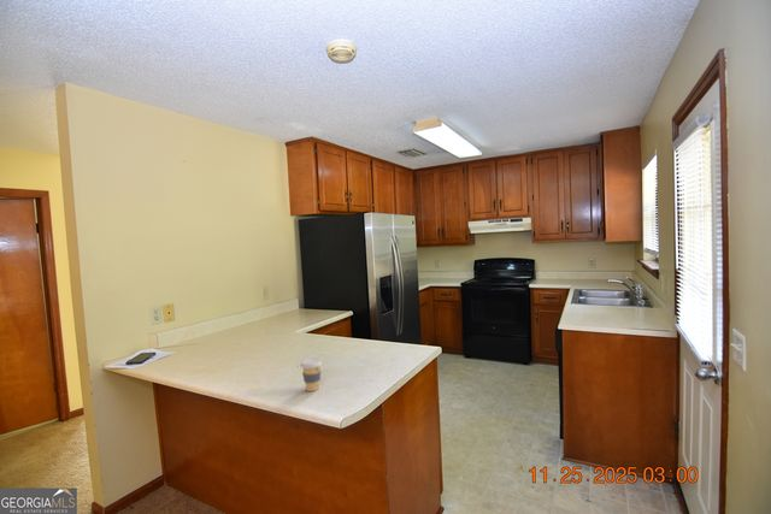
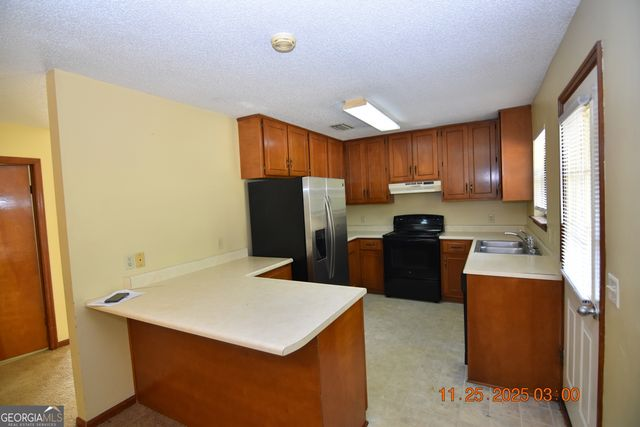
- coffee cup [299,358,323,392]
